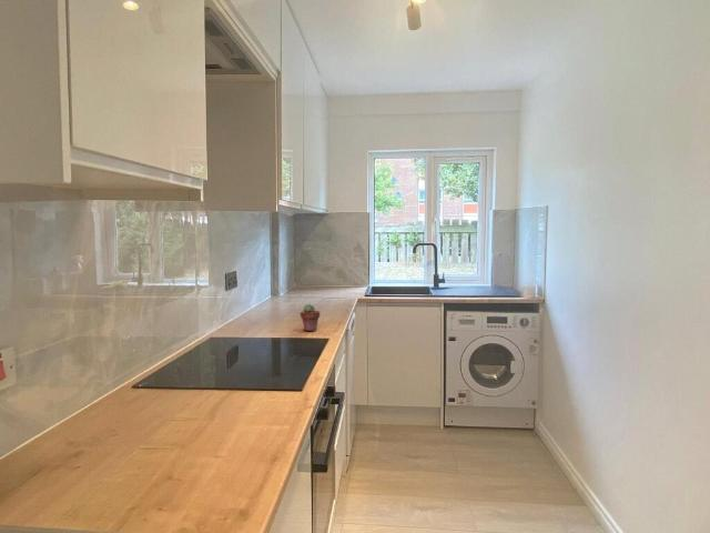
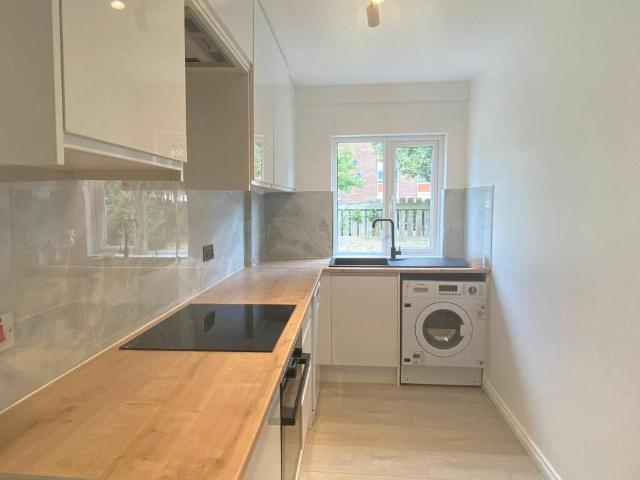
- potted succulent [300,303,321,332]
